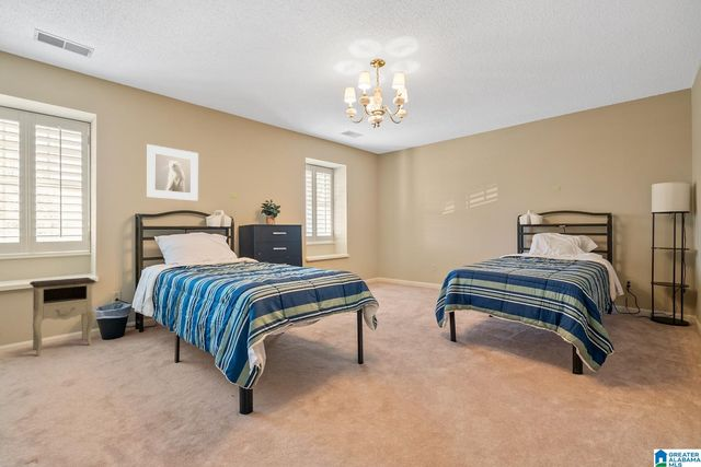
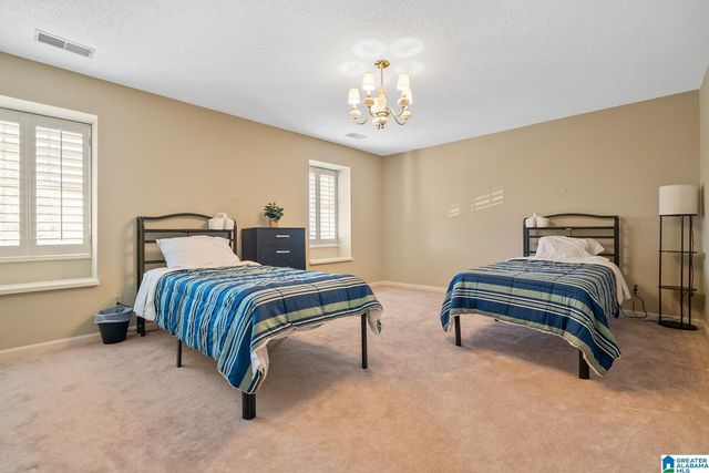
- nightstand [28,277,96,357]
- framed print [145,143,199,202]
